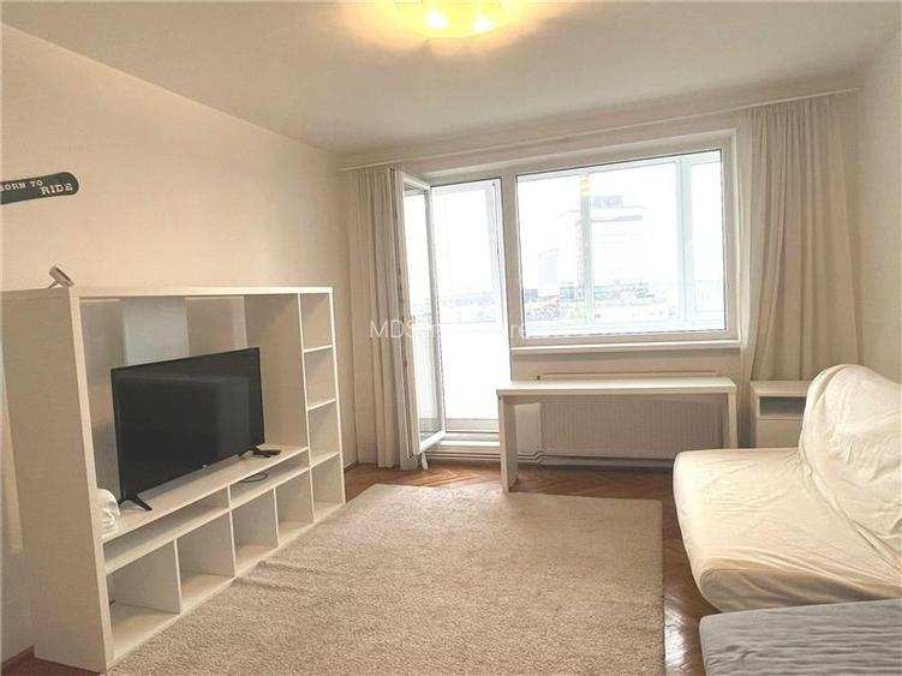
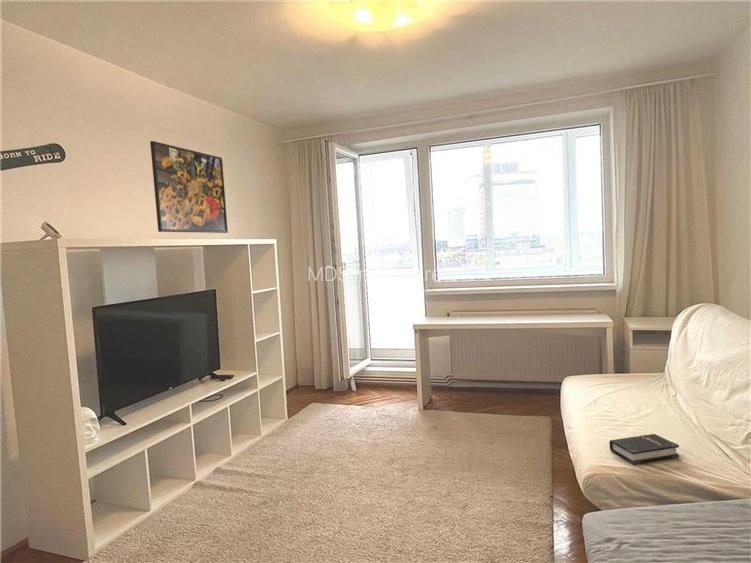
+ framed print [149,140,229,234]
+ hardback book [609,433,680,465]
